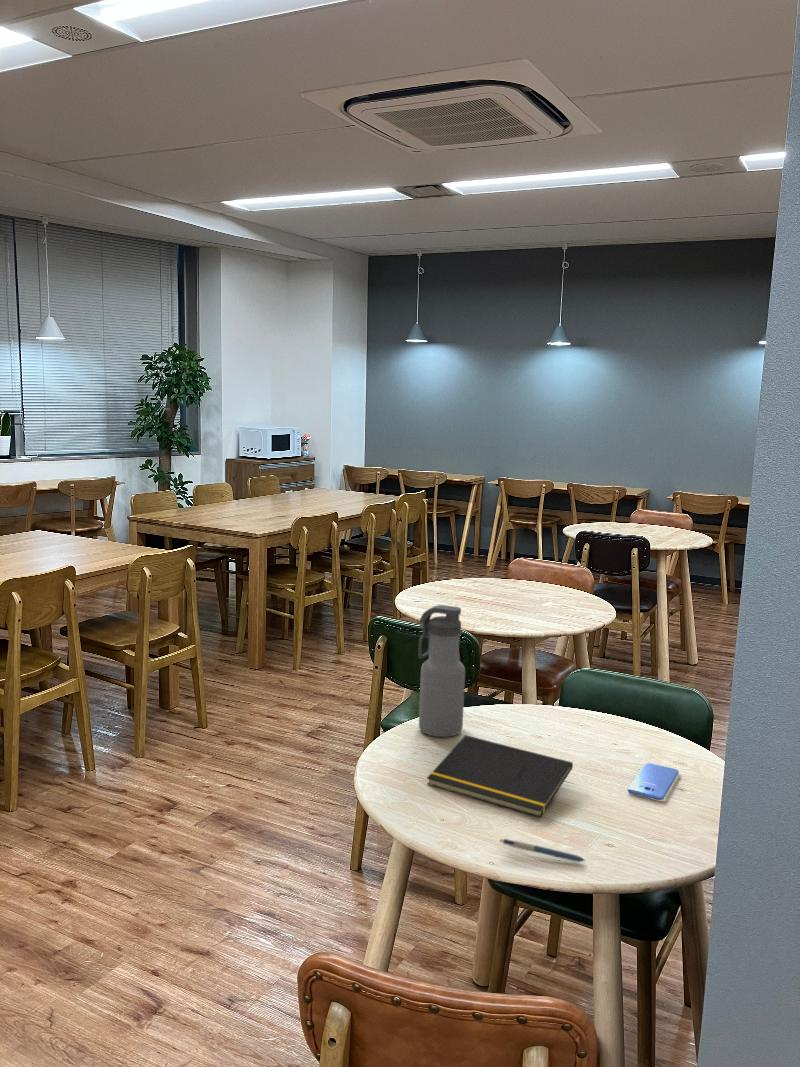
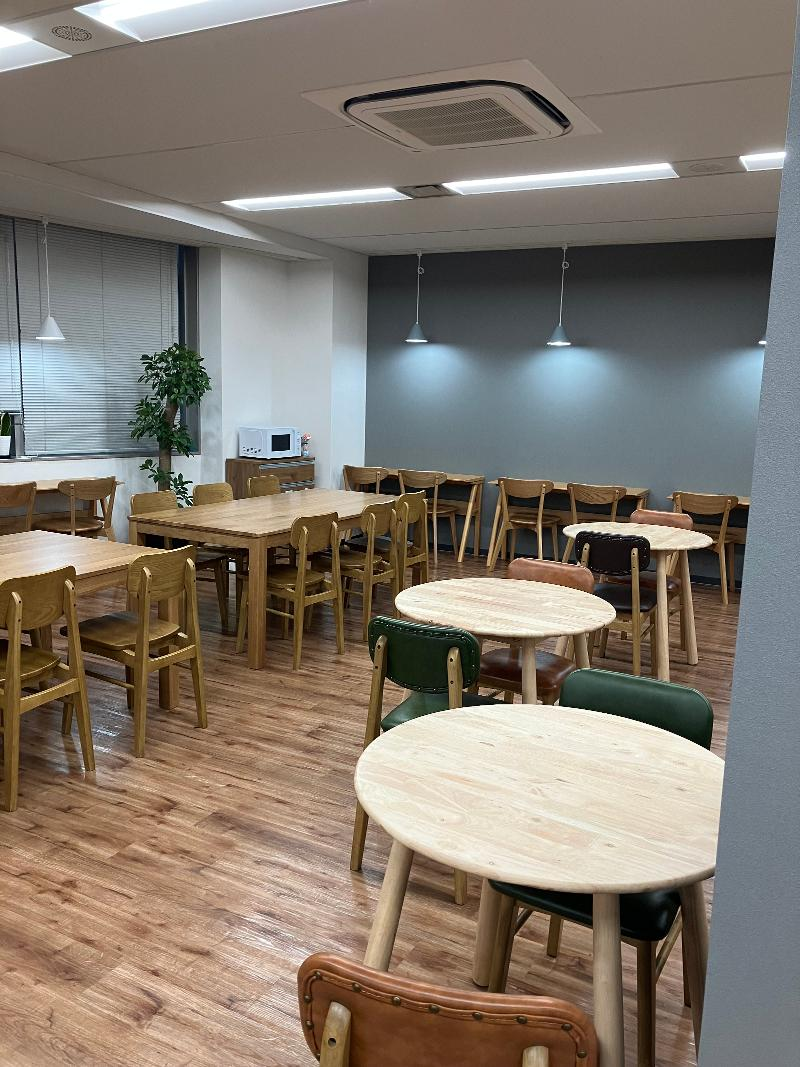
- water bottle [417,604,466,738]
- notepad [426,734,574,818]
- pen [499,838,587,863]
- smartphone [626,762,680,801]
